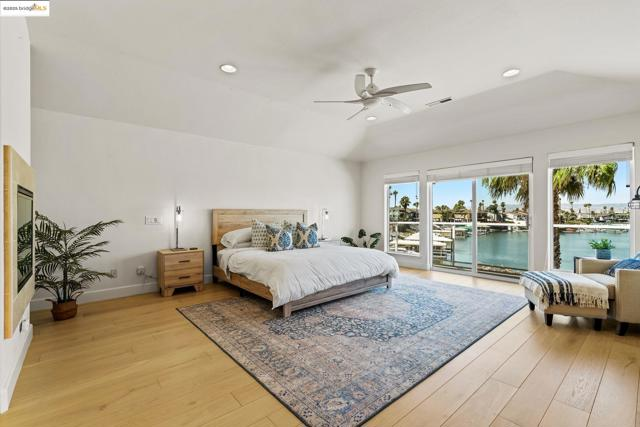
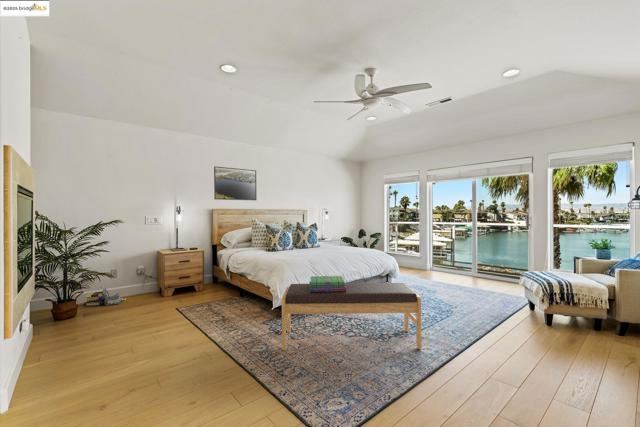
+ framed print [213,166,258,201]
+ bench [281,282,423,351]
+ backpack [83,285,127,308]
+ stack of books [308,275,346,292]
